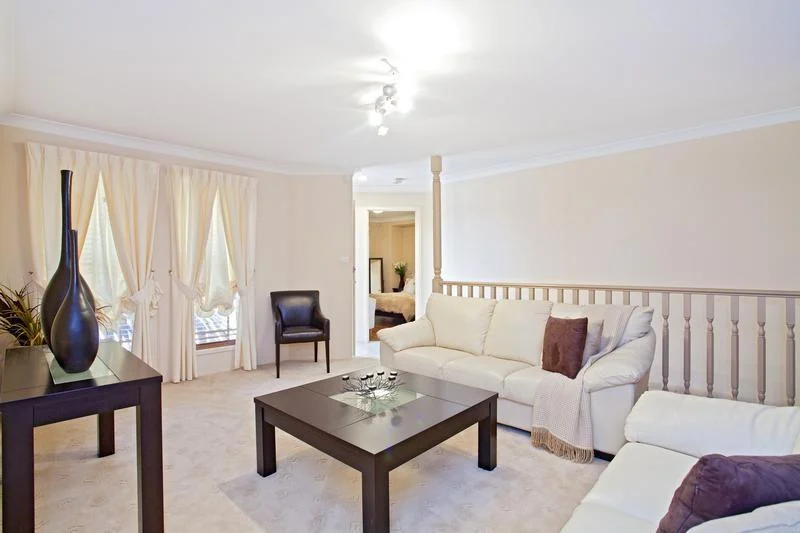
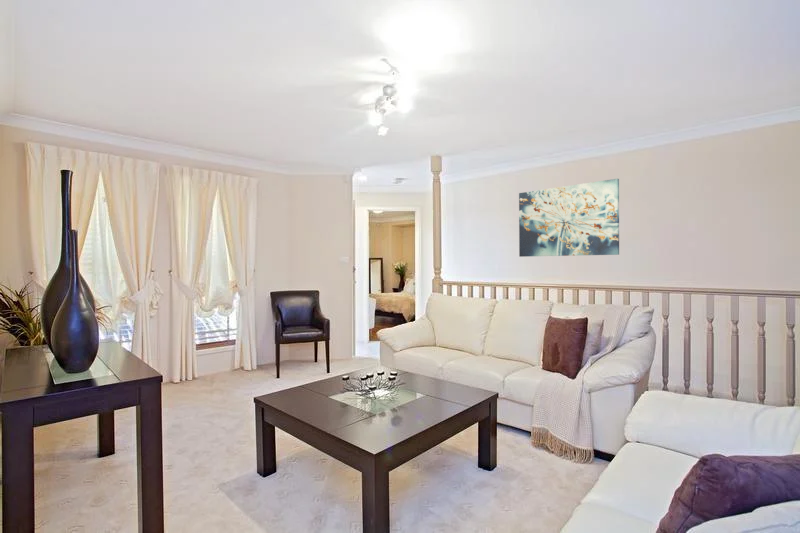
+ wall art [518,178,620,258]
